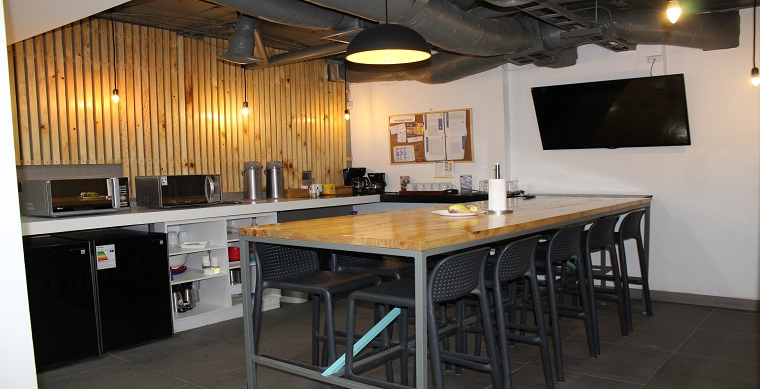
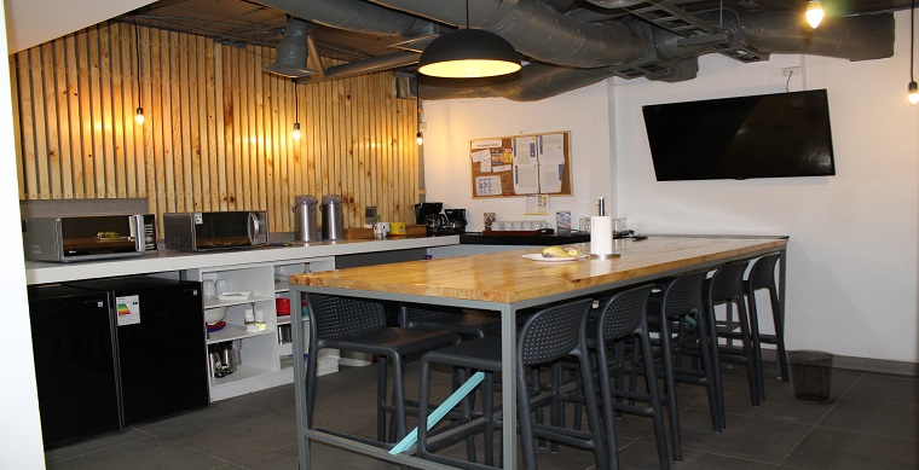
+ waste bin [786,349,836,405]
